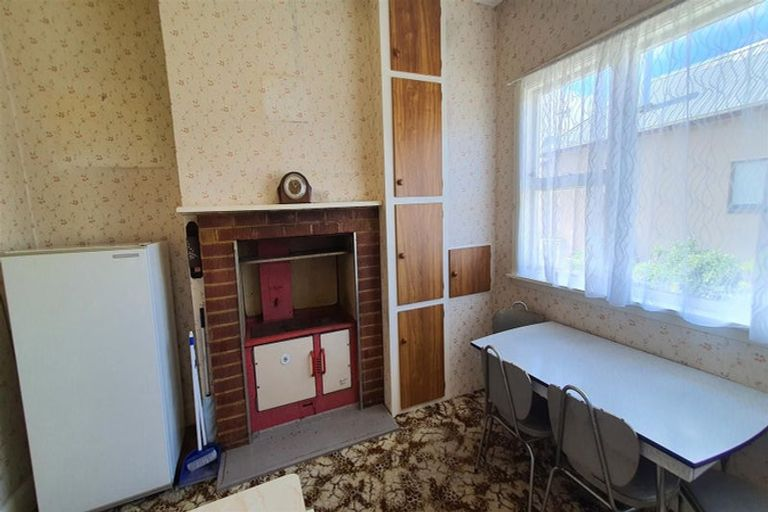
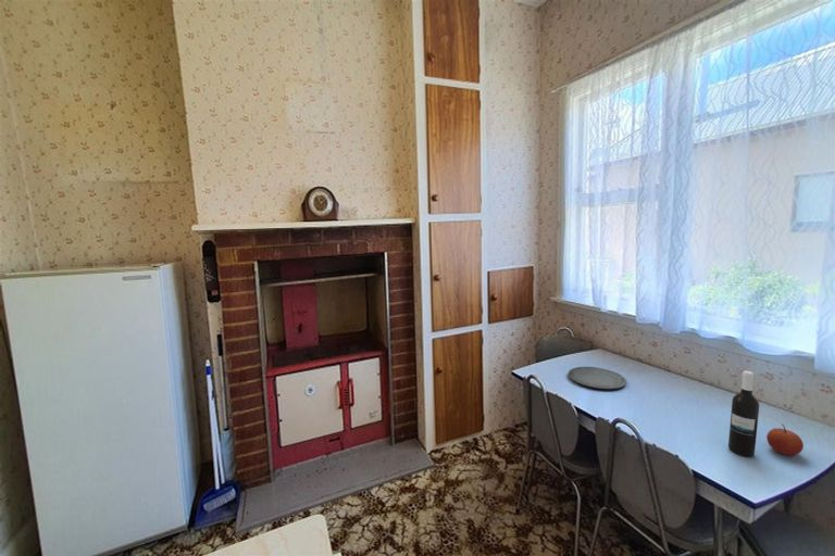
+ wine bottle [727,370,760,458]
+ plate [568,366,627,390]
+ apple [765,424,805,456]
